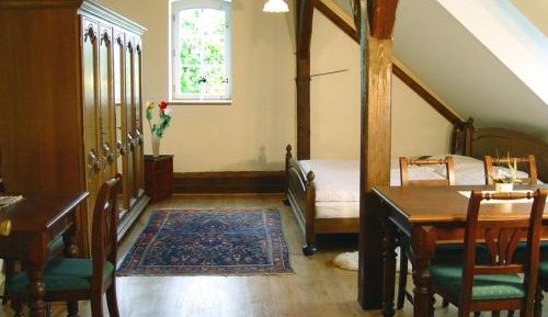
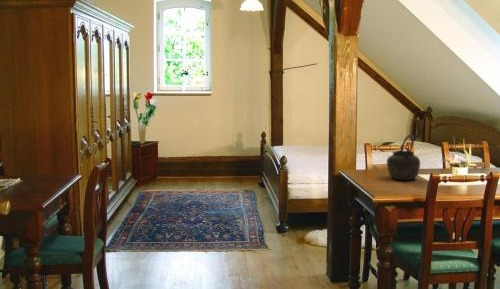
+ kettle [386,134,421,181]
